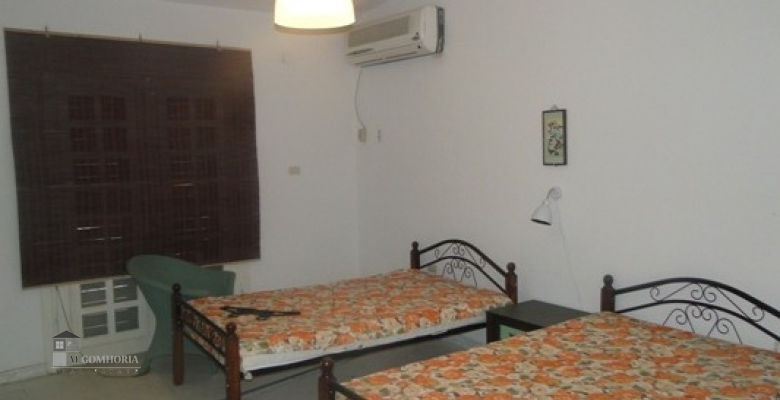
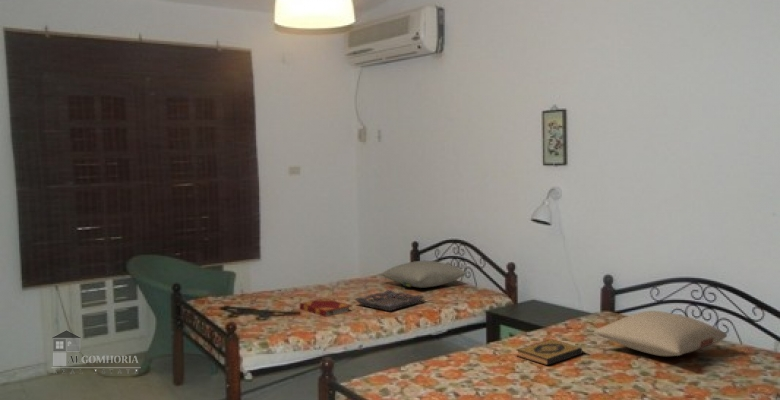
+ hardback book [299,297,352,318]
+ pillow [593,310,728,357]
+ pillow [380,260,468,289]
+ hardback book [515,338,583,366]
+ tray [354,289,425,312]
